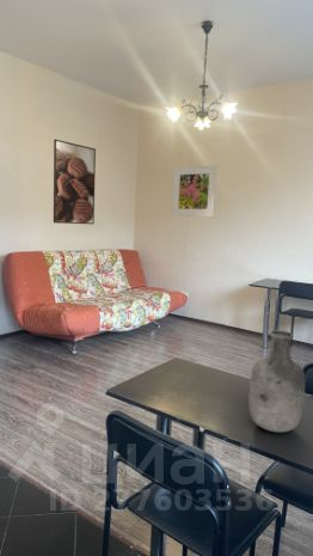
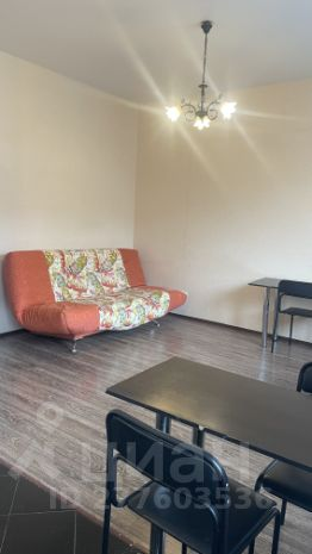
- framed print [171,164,219,218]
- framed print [53,138,97,225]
- vase [247,329,306,434]
